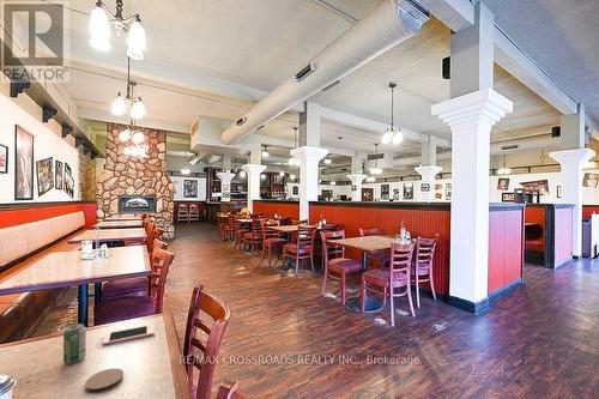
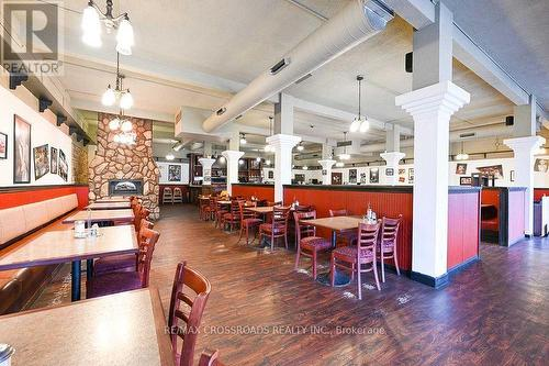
- coaster [84,368,125,394]
- cell phone [102,324,156,346]
- beverage can [62,322,87,365]
